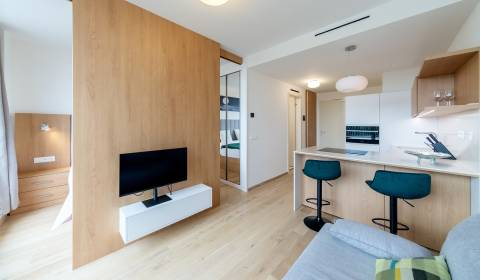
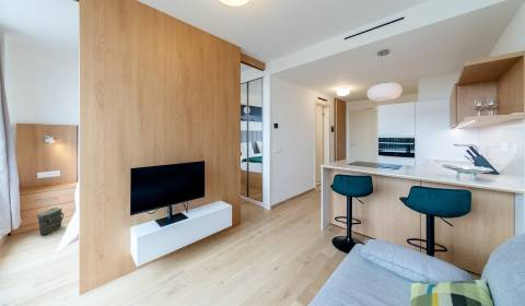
+ bag [36,207,66,235]
